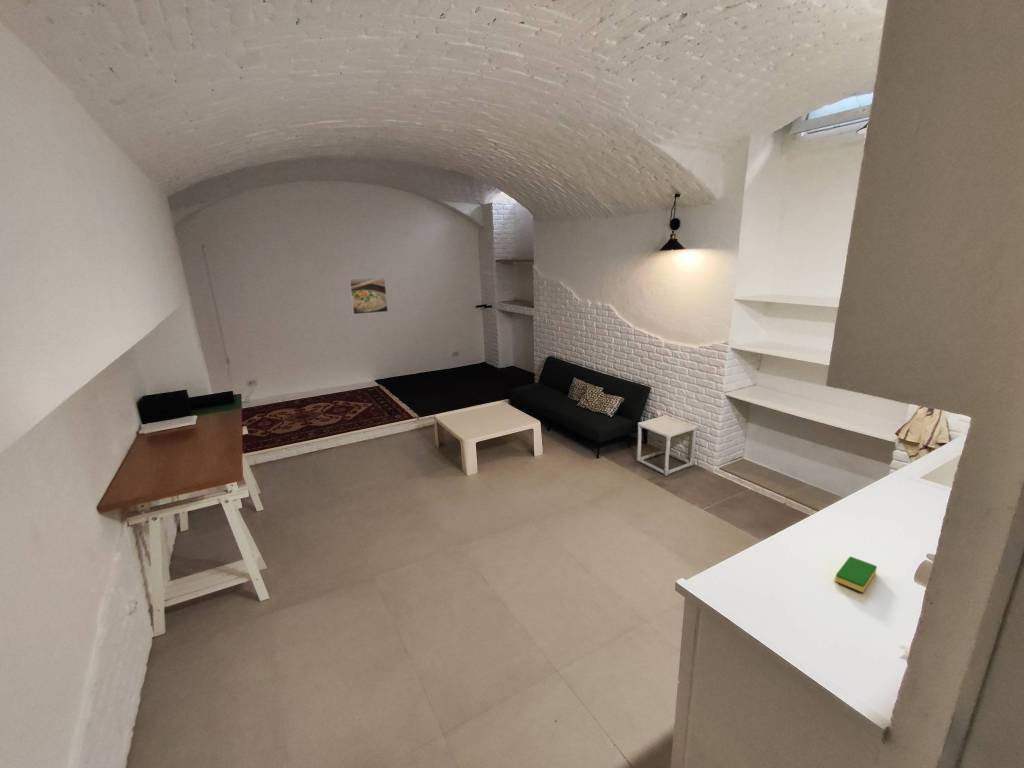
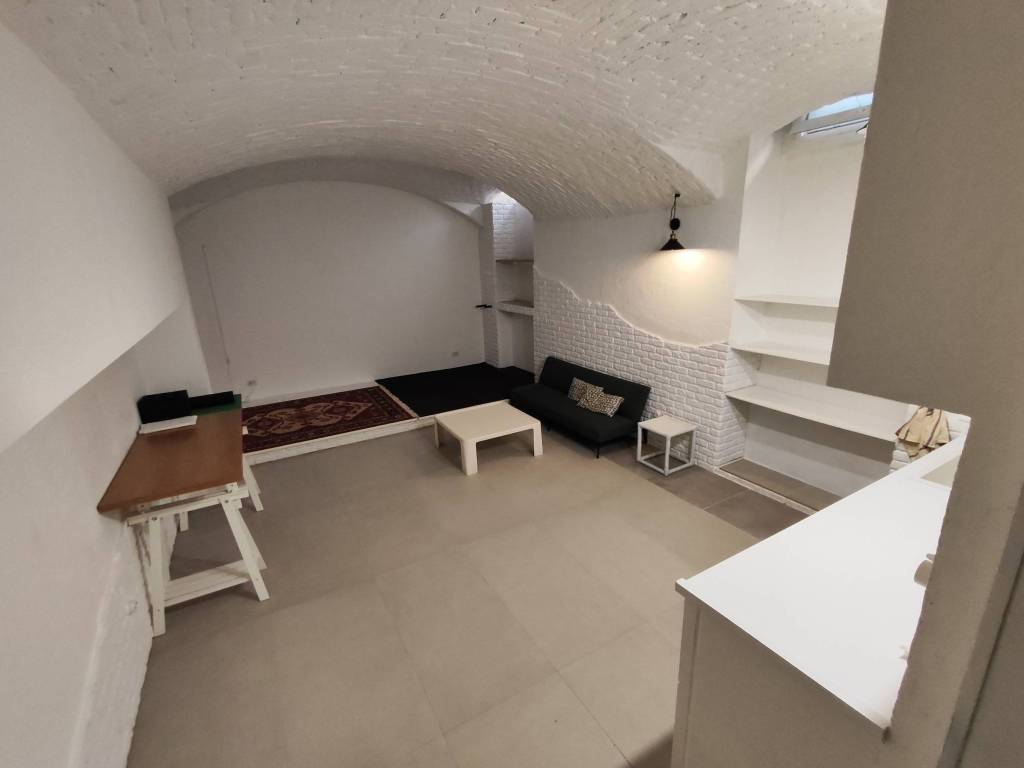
- dish sponge [834,556,878,593]
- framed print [348,276,389,315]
